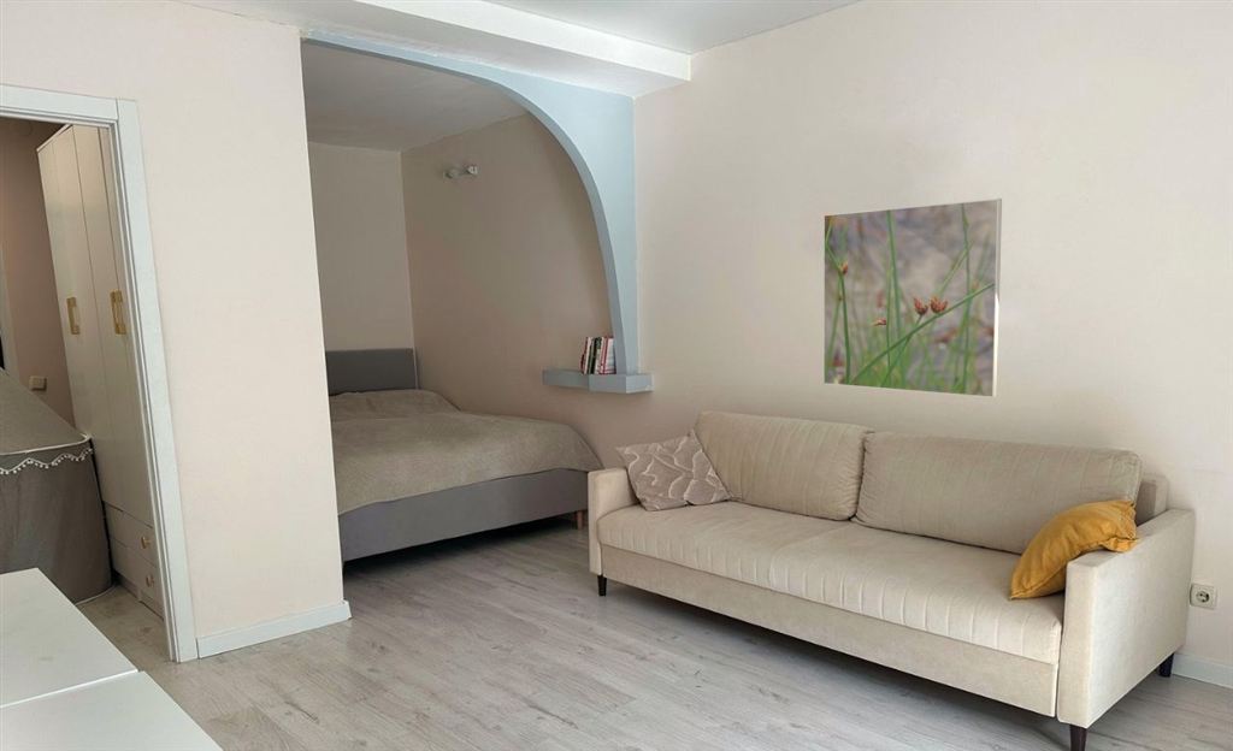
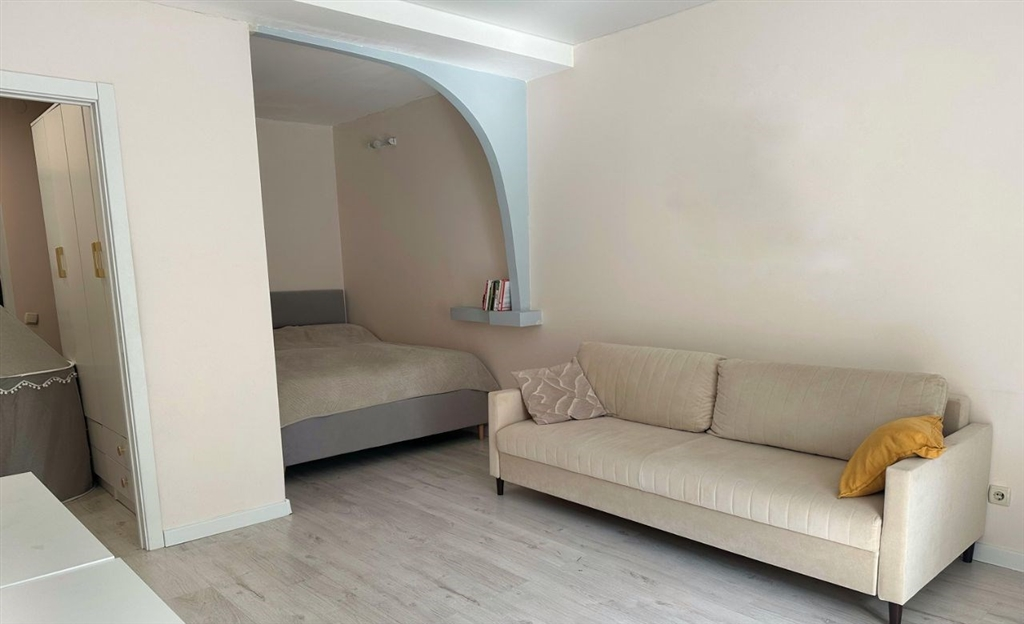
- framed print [822,197,1003,398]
